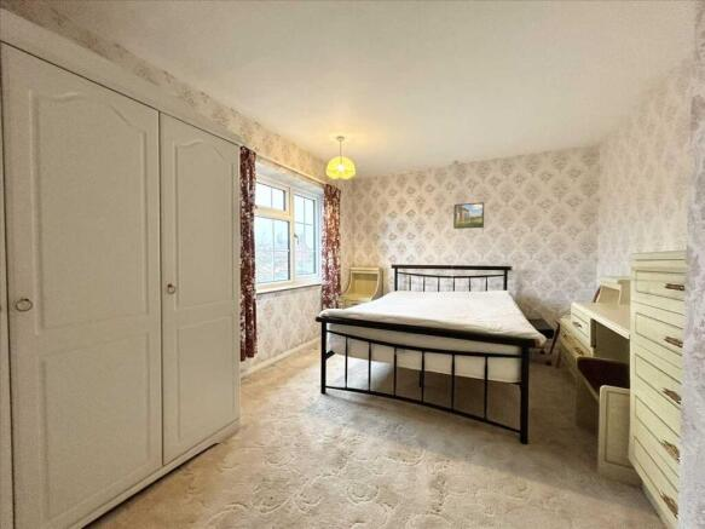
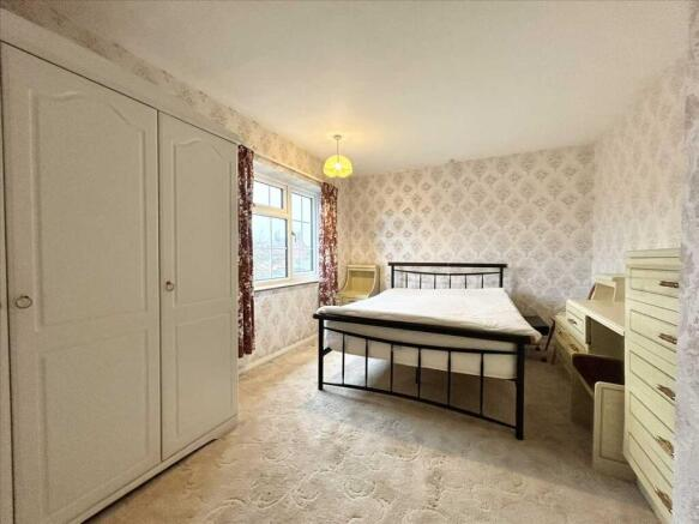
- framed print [452,201,485,230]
